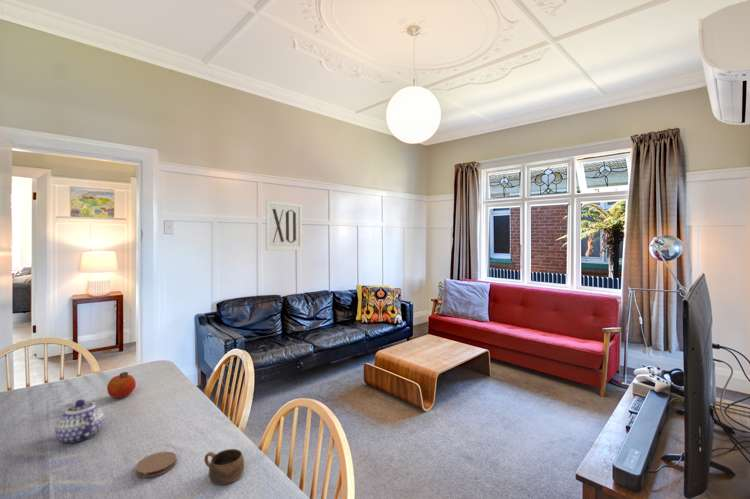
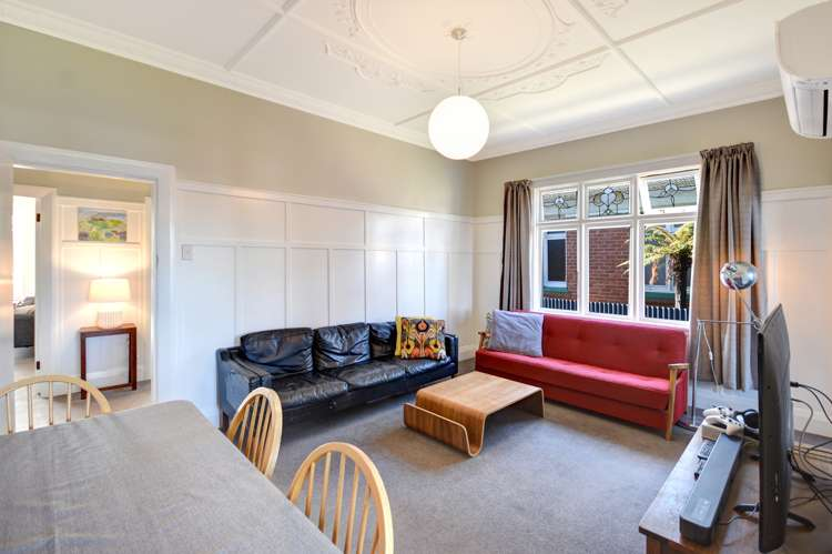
- coaster [135,451,177,479]
- teapot [54,398,105,444]
- wall art [265,200,303,251]
- cup [203,448,245,486]
- fruit [106,371,137,399]
